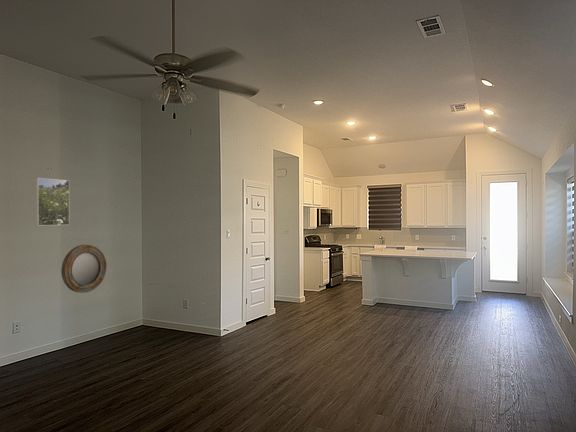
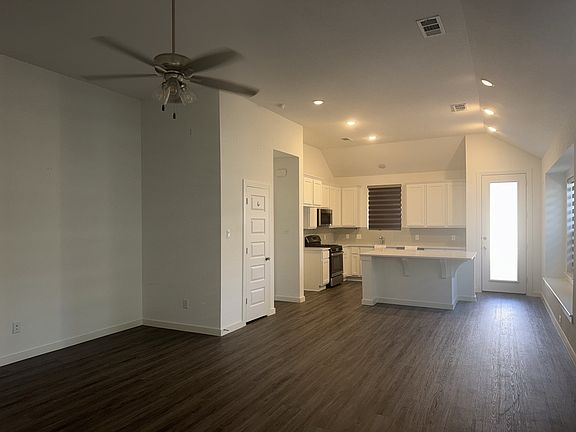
- home mirror [60,244,108,294]
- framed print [35,177,70,227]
